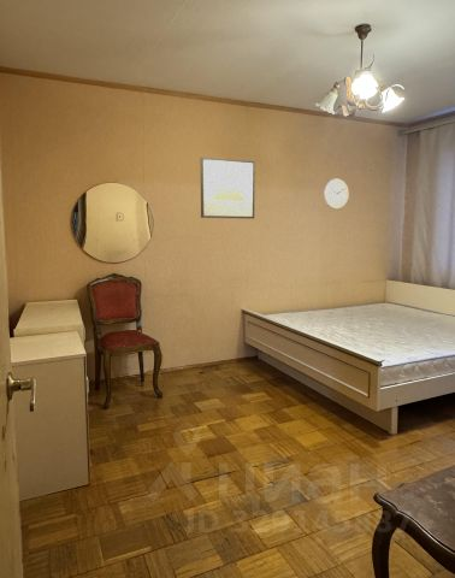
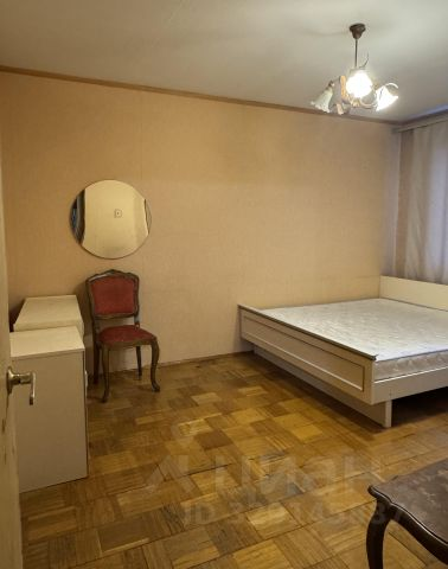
- wall clock [324,178,350,211]
- wall art [200,157,256,220]
